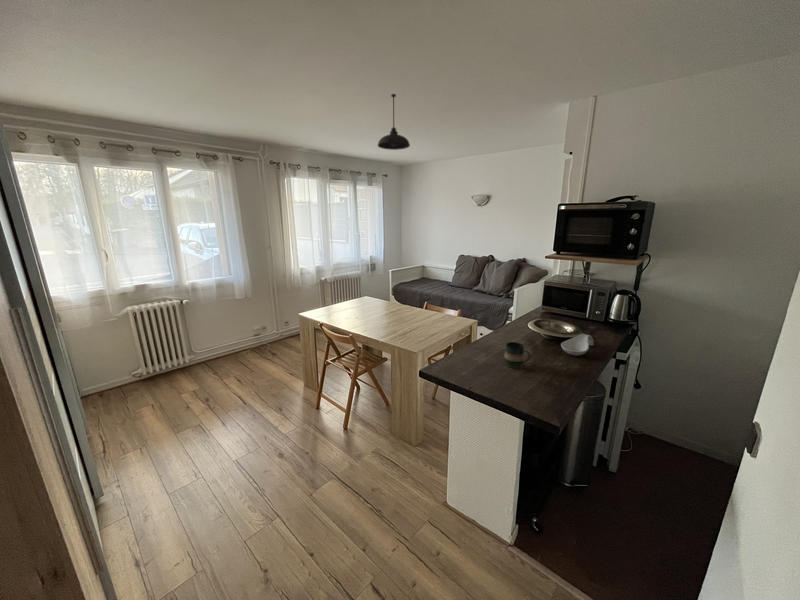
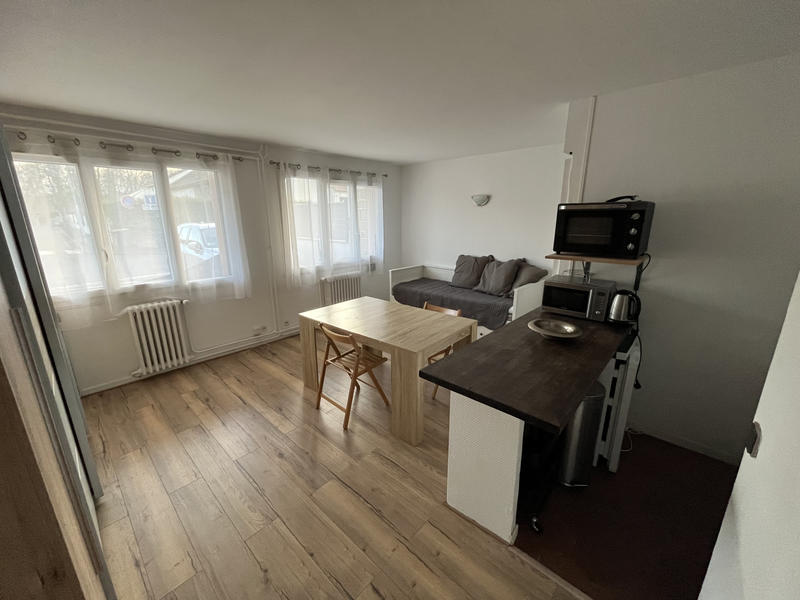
- pendant light [377,93,411,151]
- spoon rest [560,333,594,356]
- mug [503,341,531,369]
